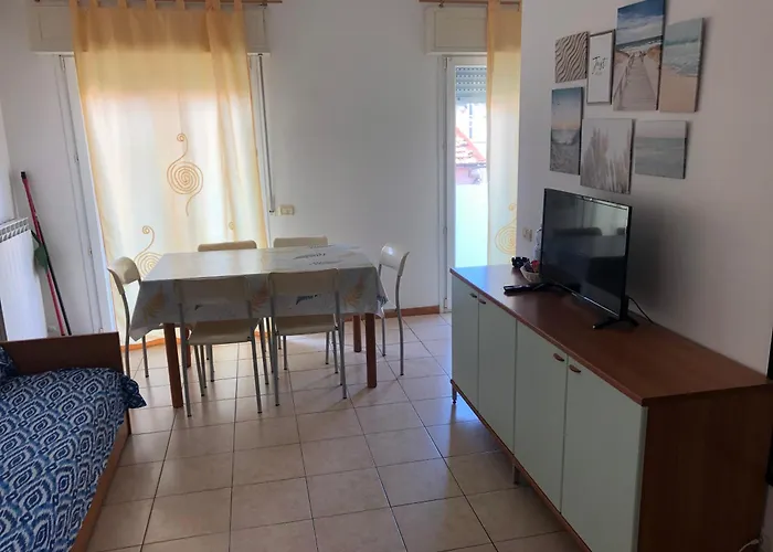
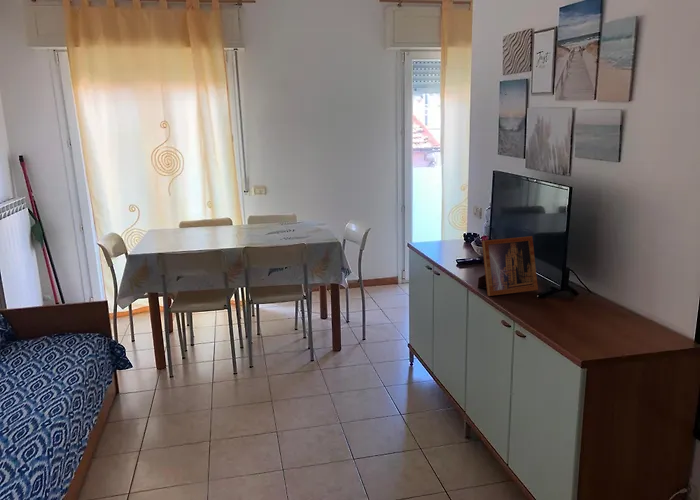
+ picture frame [477,235,539,297]
